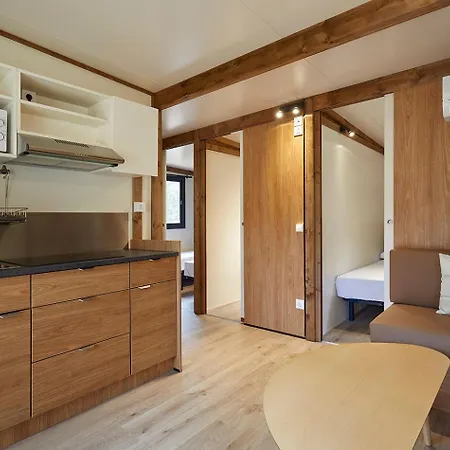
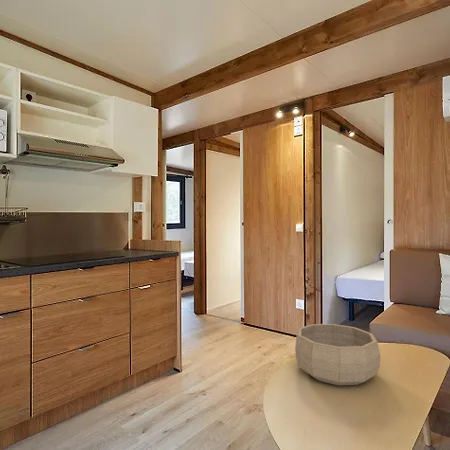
+ decorative bowl [294,323,381,386]
